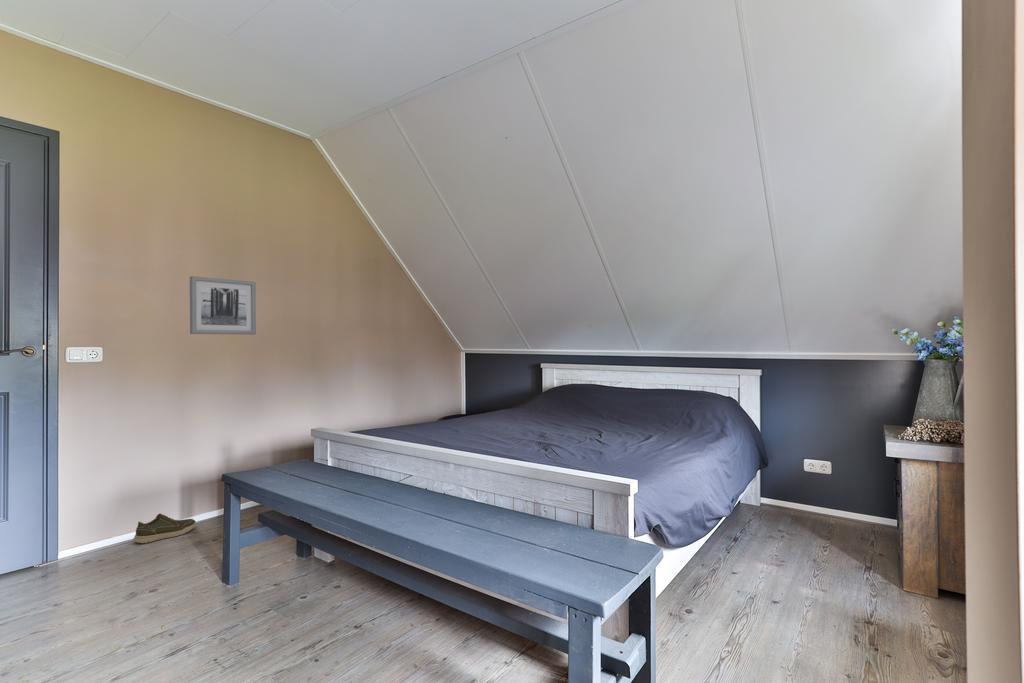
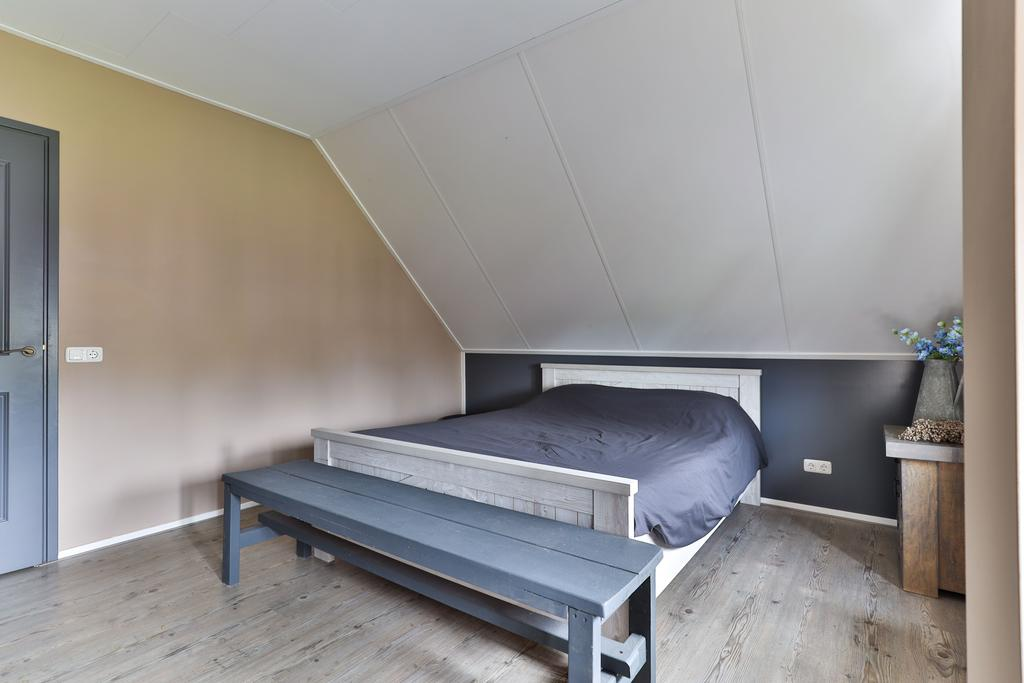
- wall art [189,275,257,336]
- shoe [132,513,197,544]
